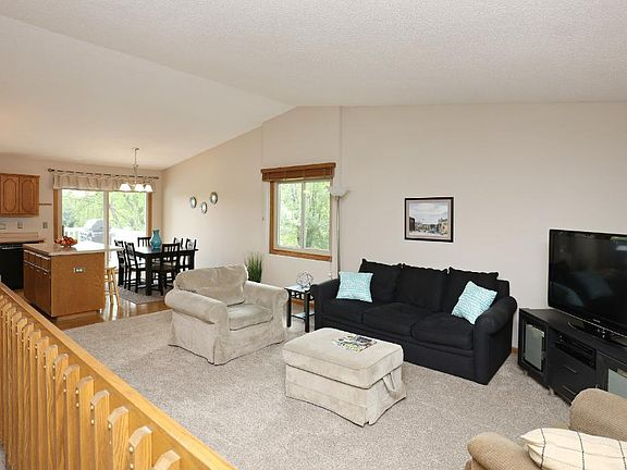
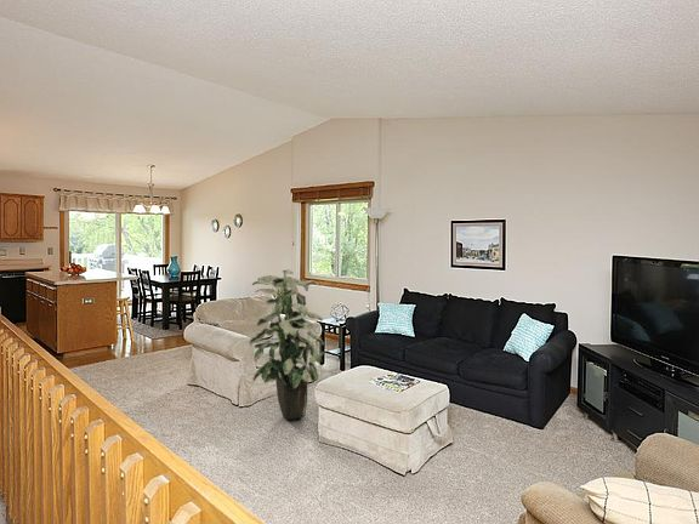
+ indoor plant [249,268,325,421]
